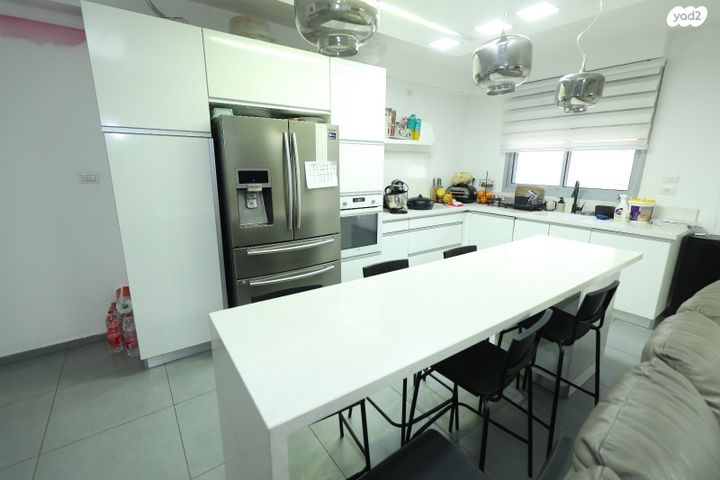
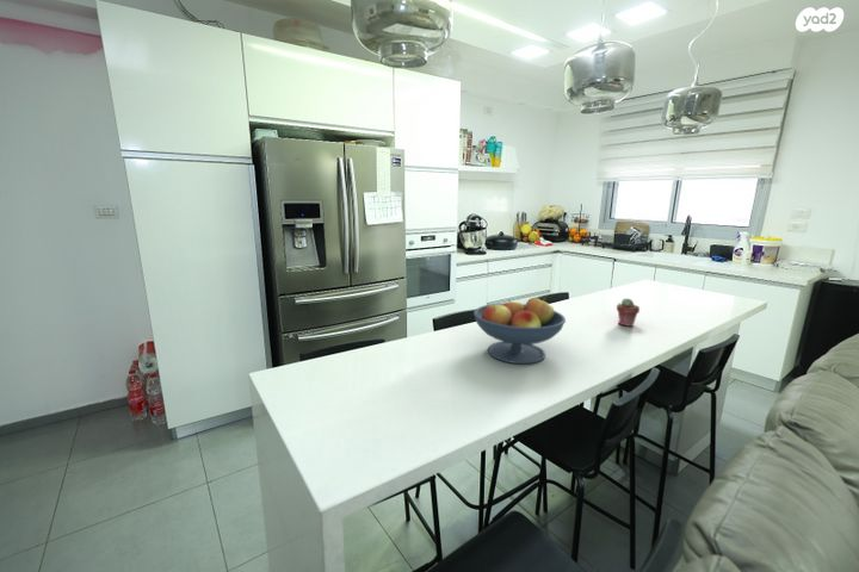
+ potted succulent [616,297,641,328]
+ fruit bowl [472,297,567,365]
